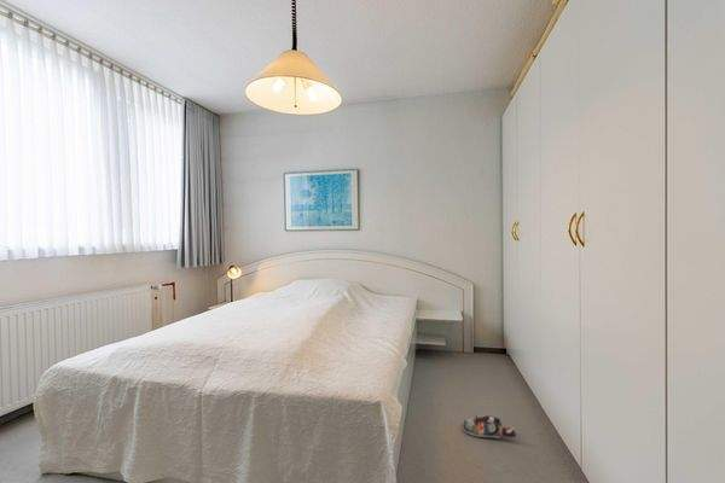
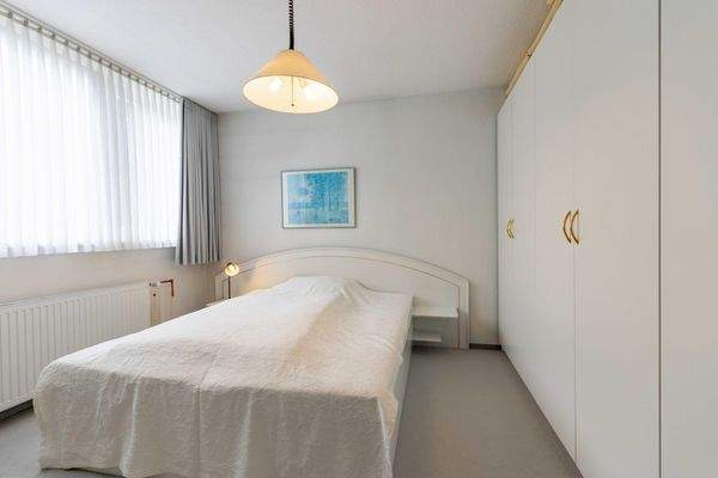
- shoe [460,414,517,440]
